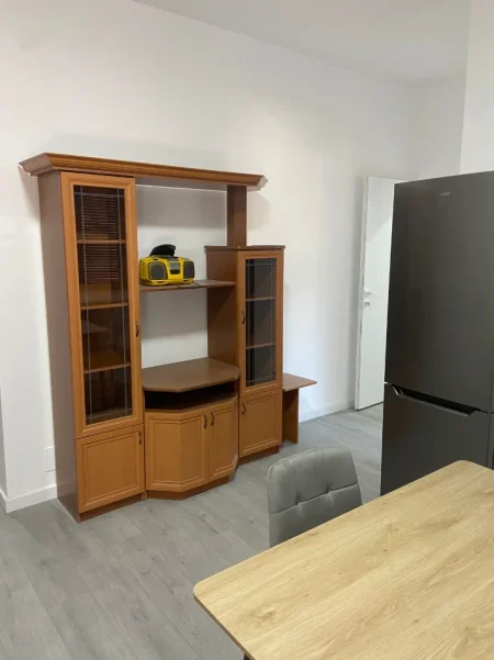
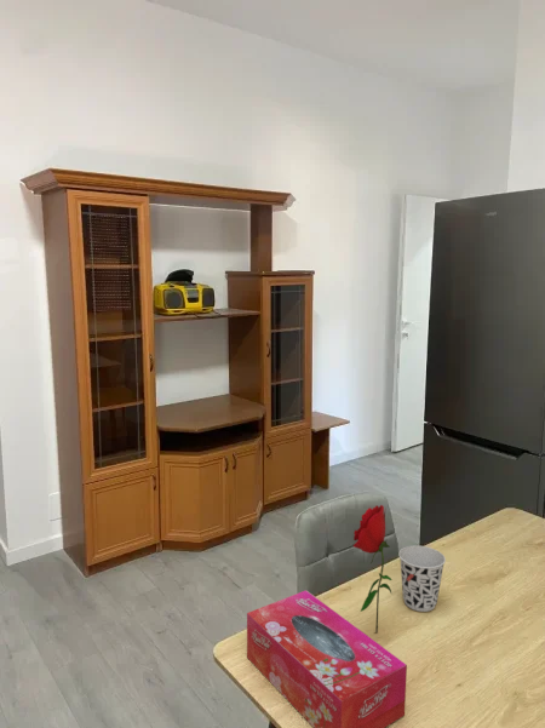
+ tissue box [246,589,408,728]
+ flower [352,504,394,635]
+ cup [397,545,447,613]
